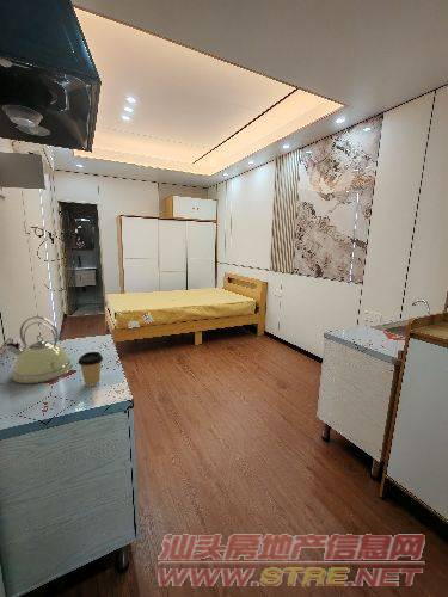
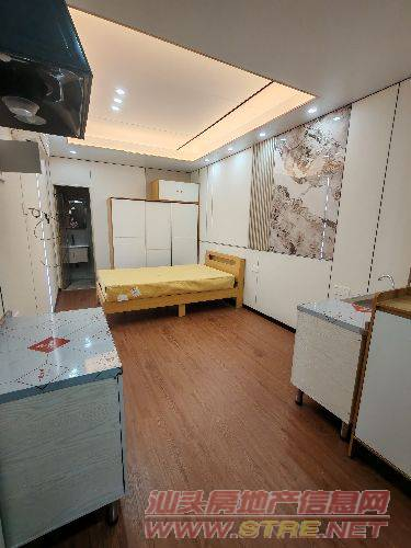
- kettle [5,315,73,384]
- coffee cup [76,351,104,387]
